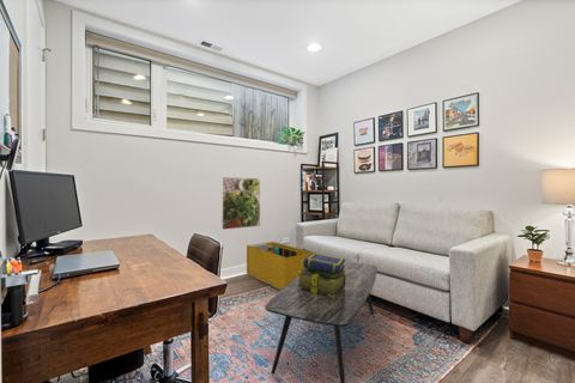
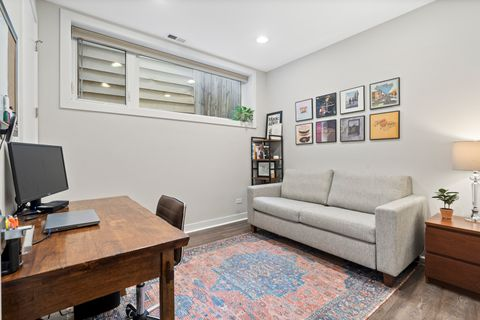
- stack of books [297,251,347,298]
- coffee table [264,261,379,383]
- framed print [220,176,261,231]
- storage bin [246,241,314,292]
